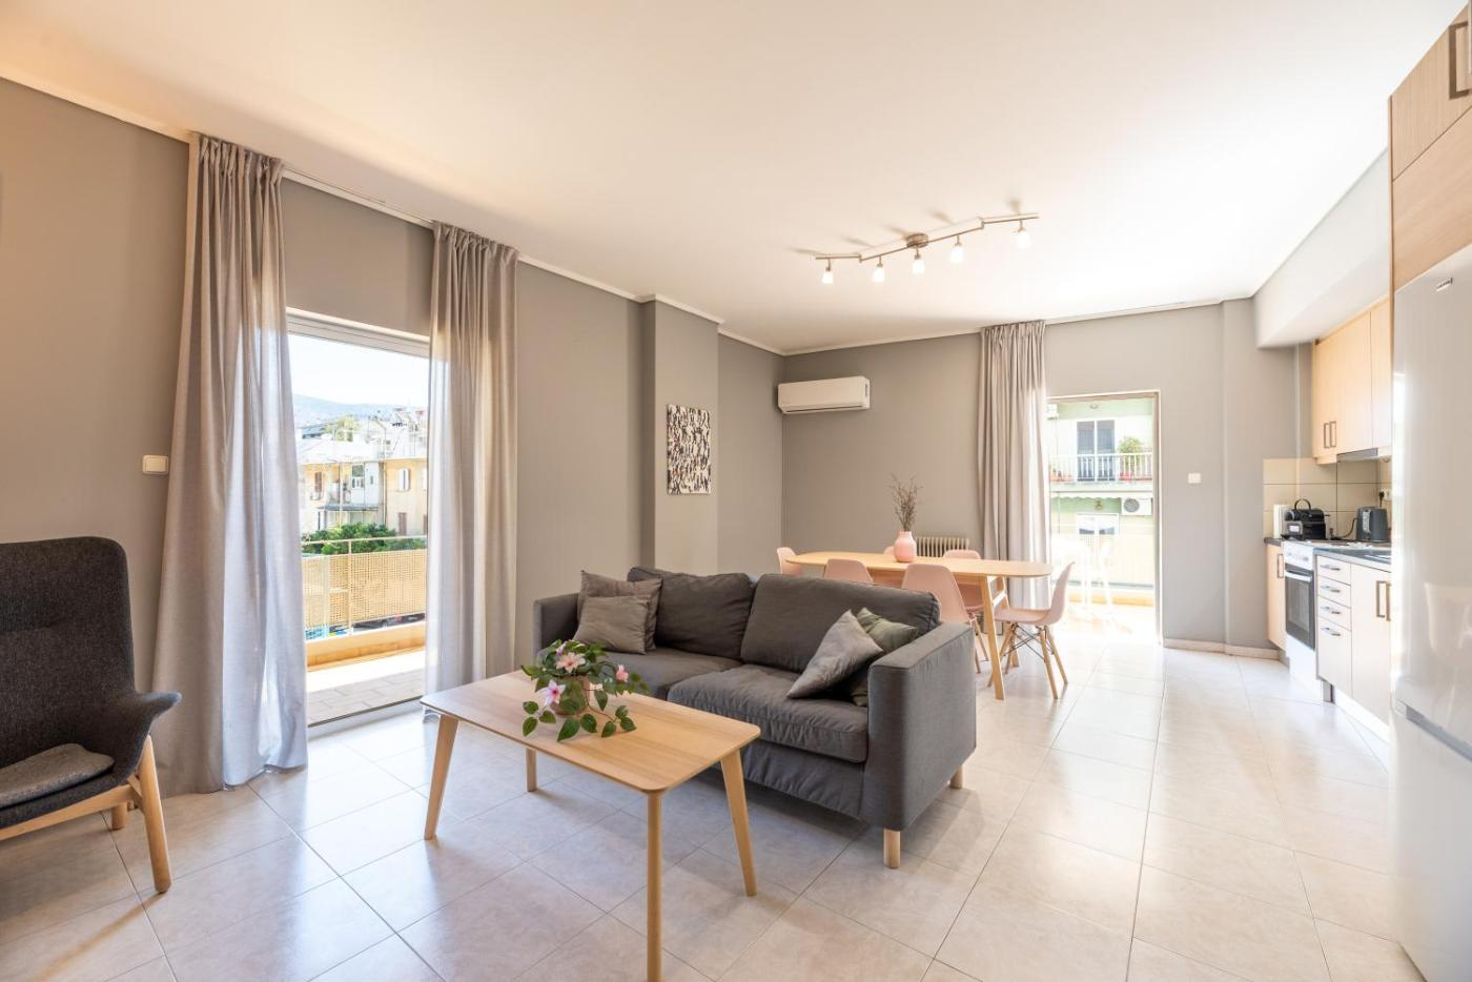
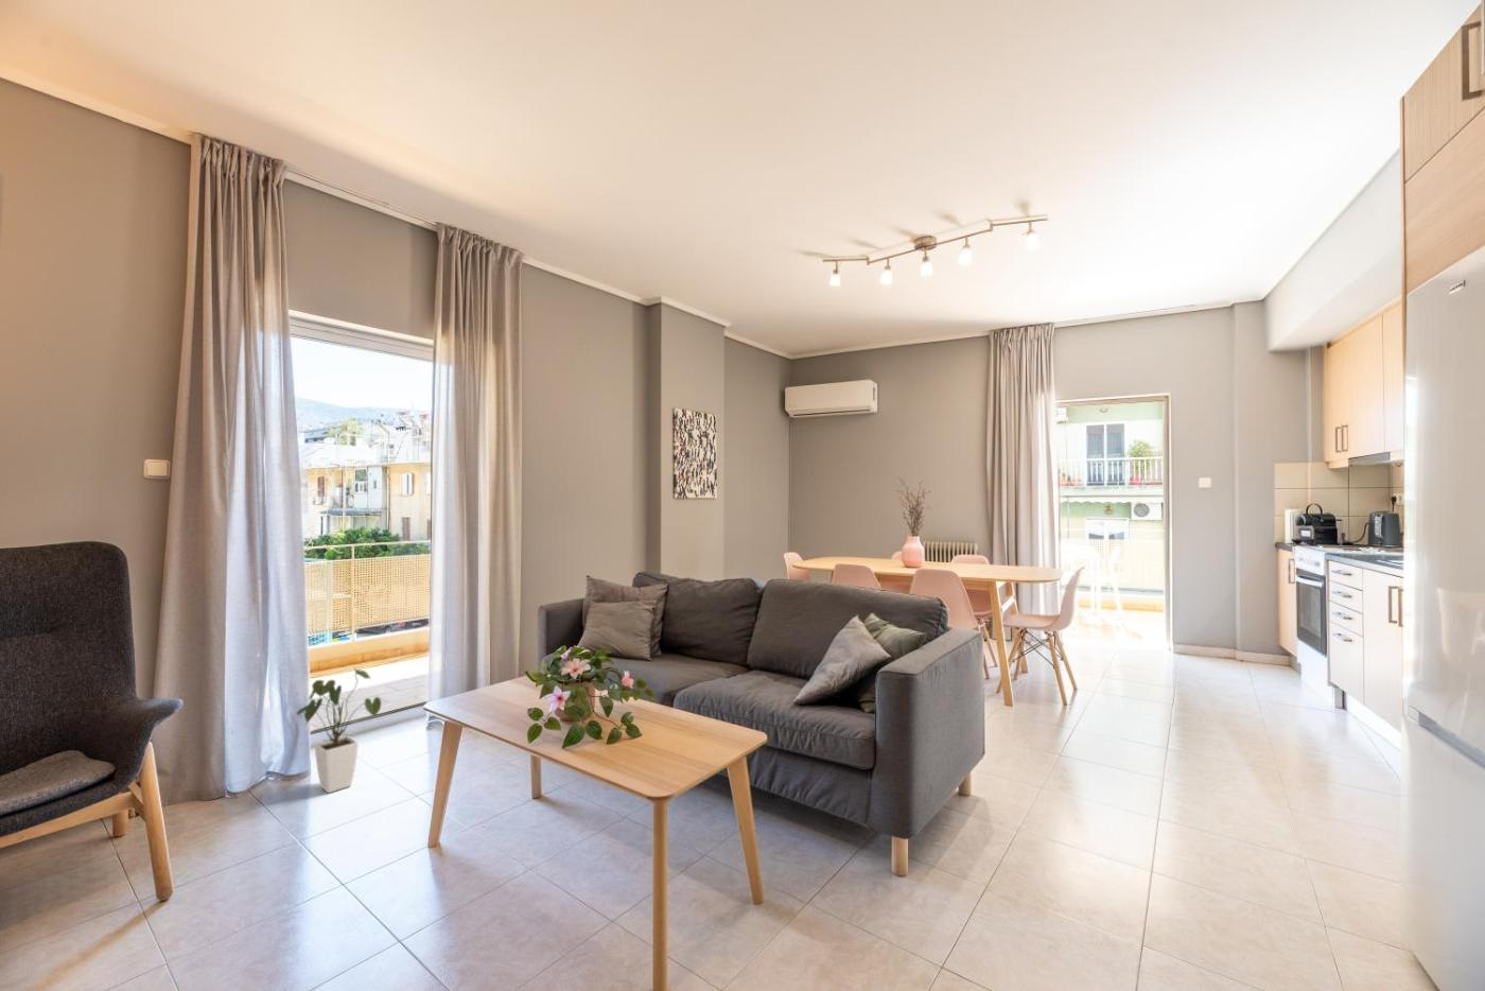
+ house plant [295,666,383,794]
